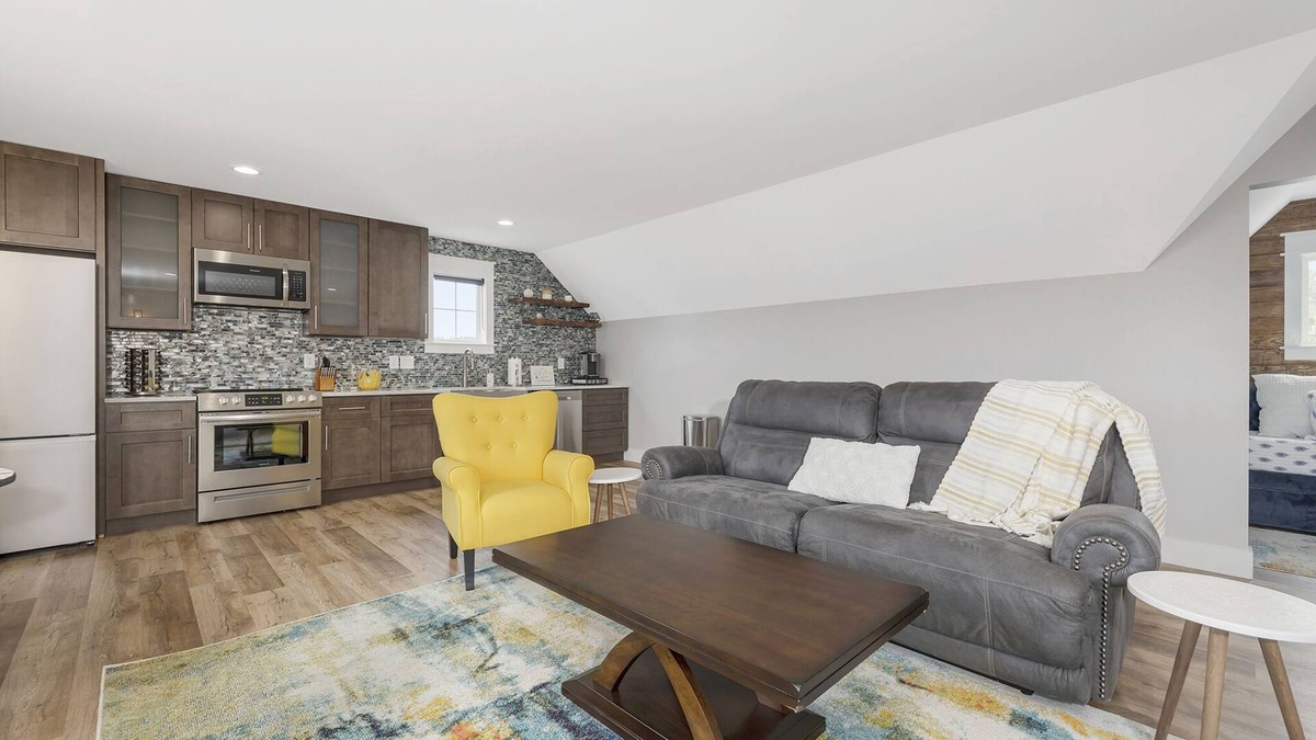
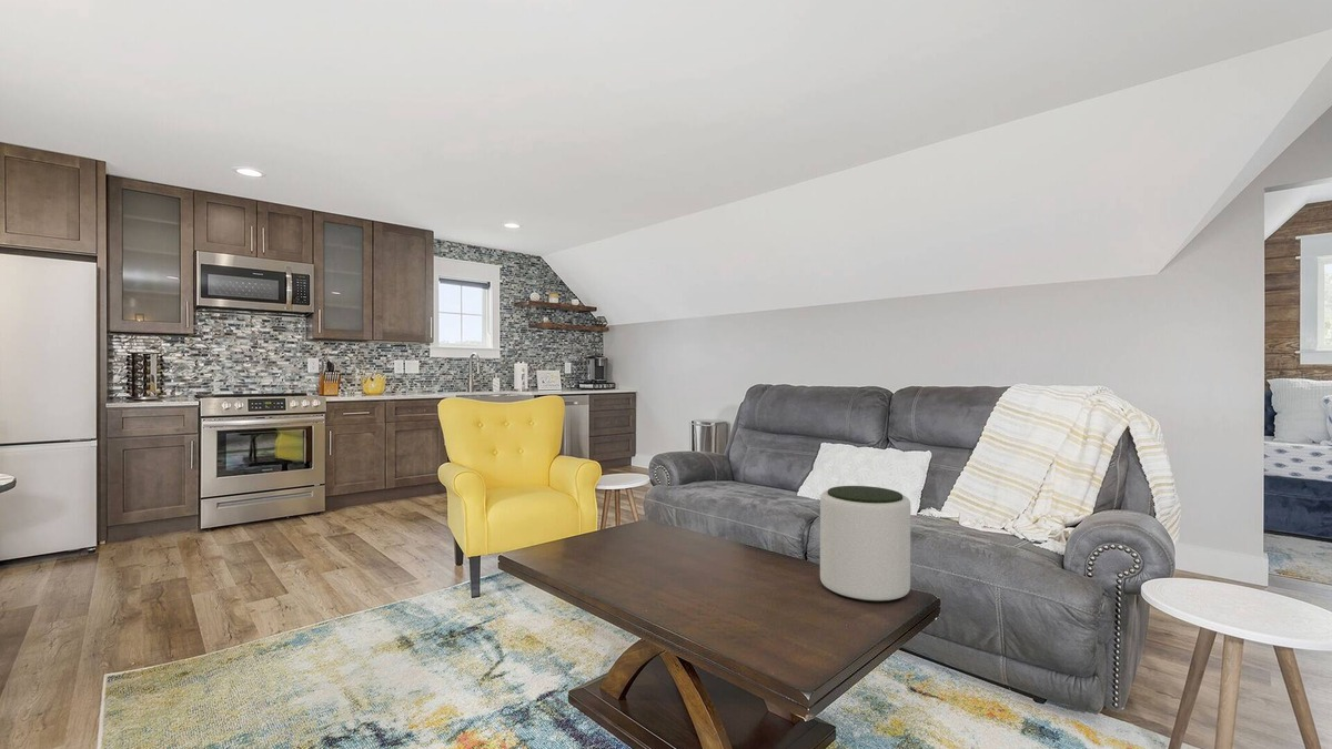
+ plant pot [819,485,911,603]
